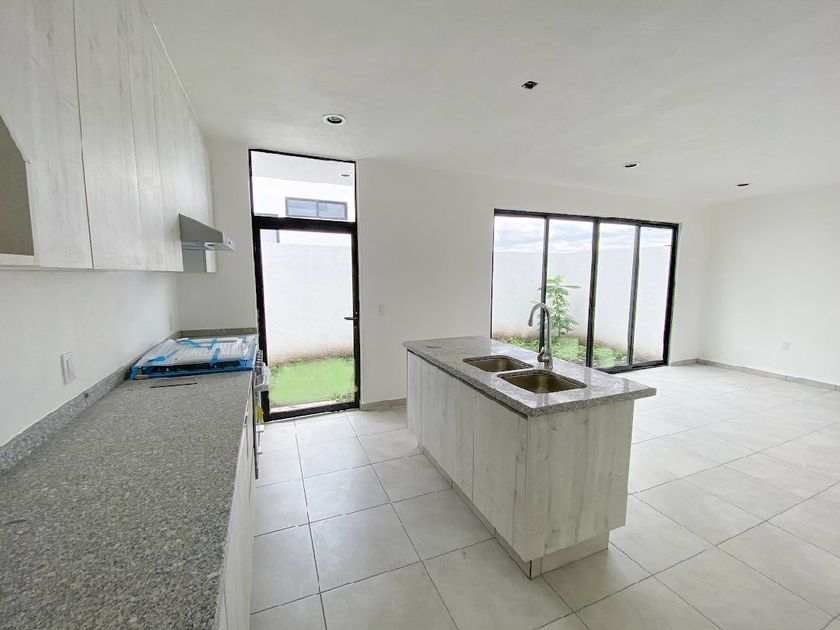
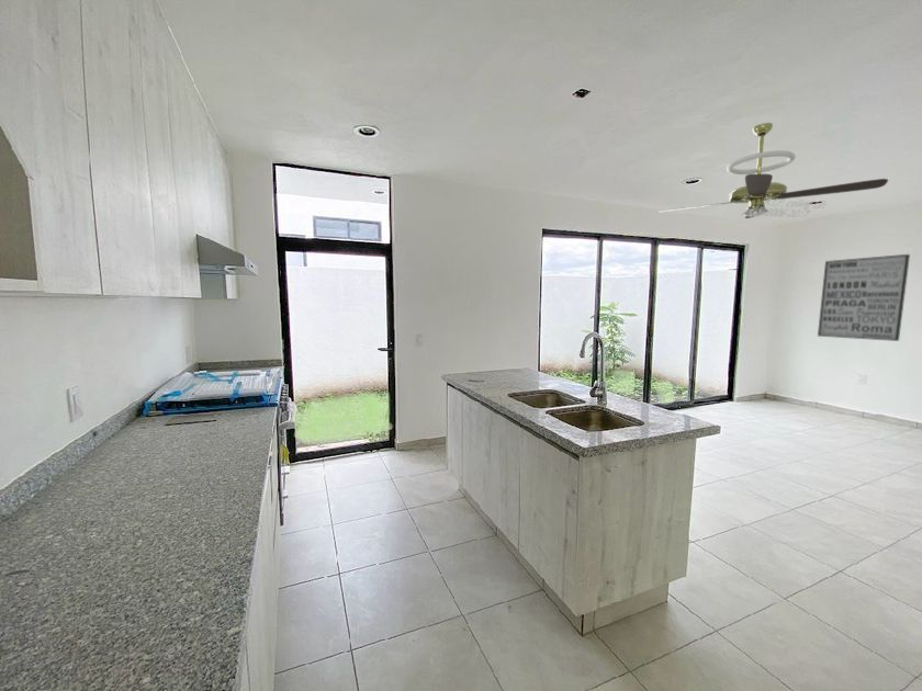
+ ceiling fan [660,122,889,219]
+ wall art [817,253,911,342]
